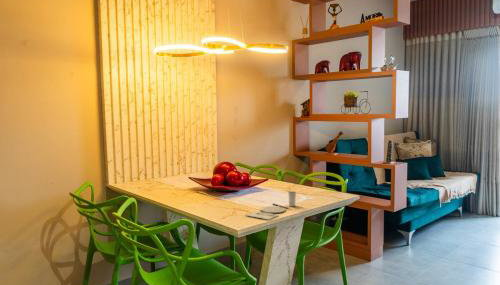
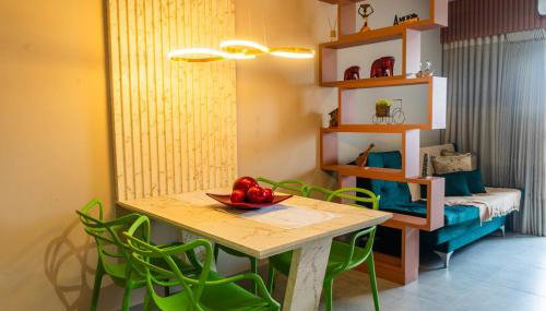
- placemat [246,190,297,220]
